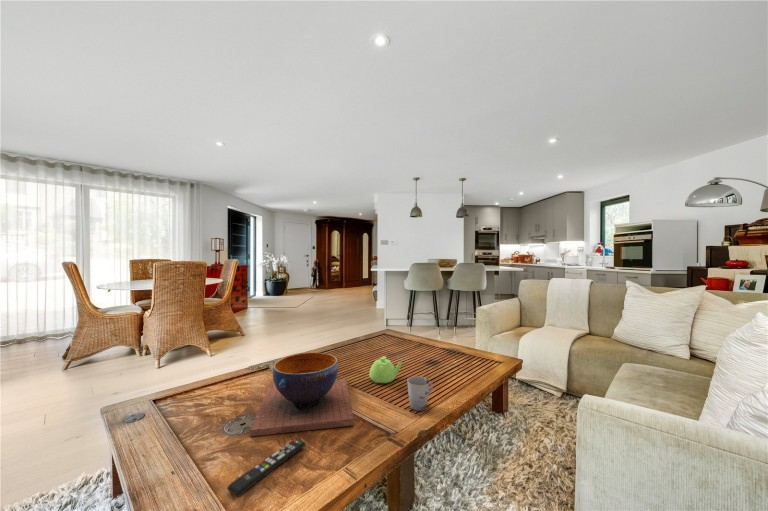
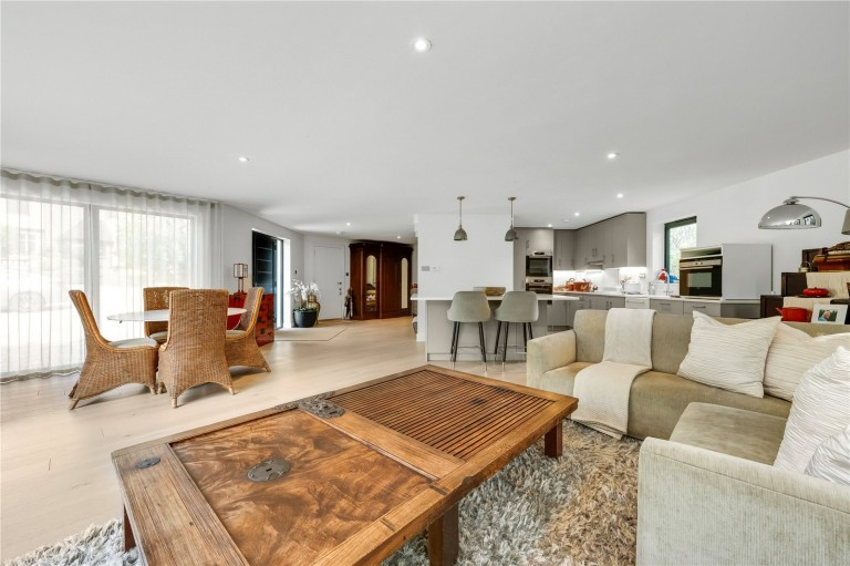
- teapot [368,355,403,384]
- remote control [226,437,307,498]
- decorative bowl [249,352,355,437]
- cup [406,375,434,412]
